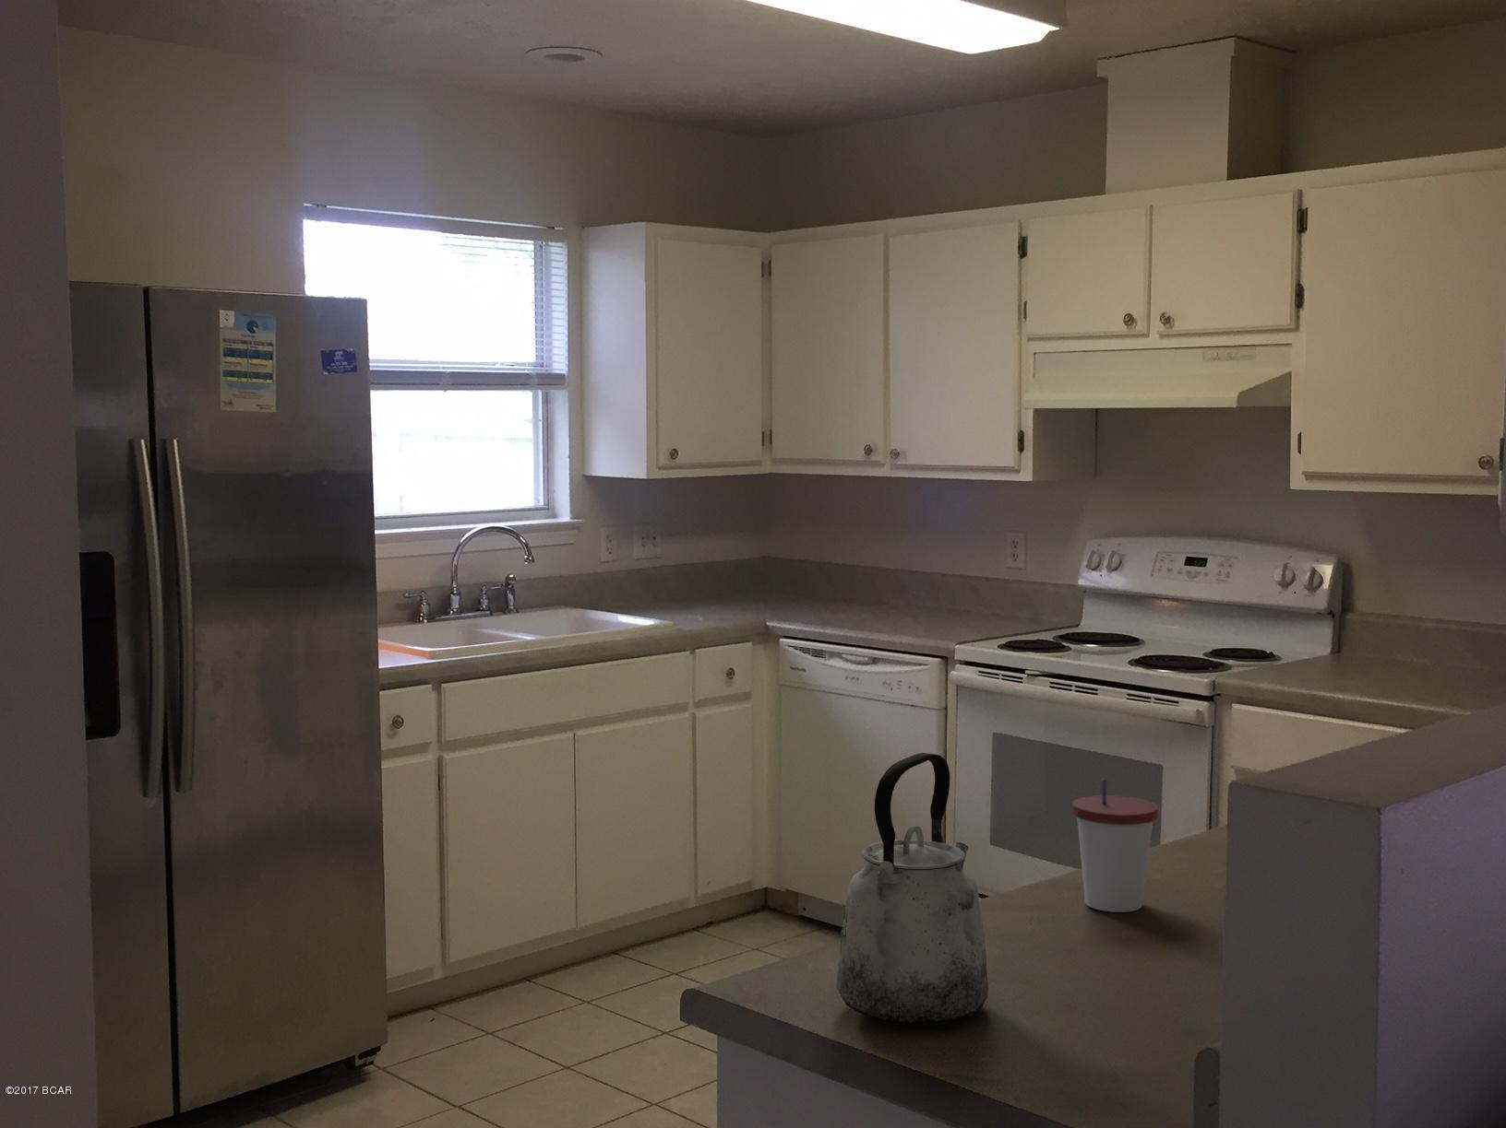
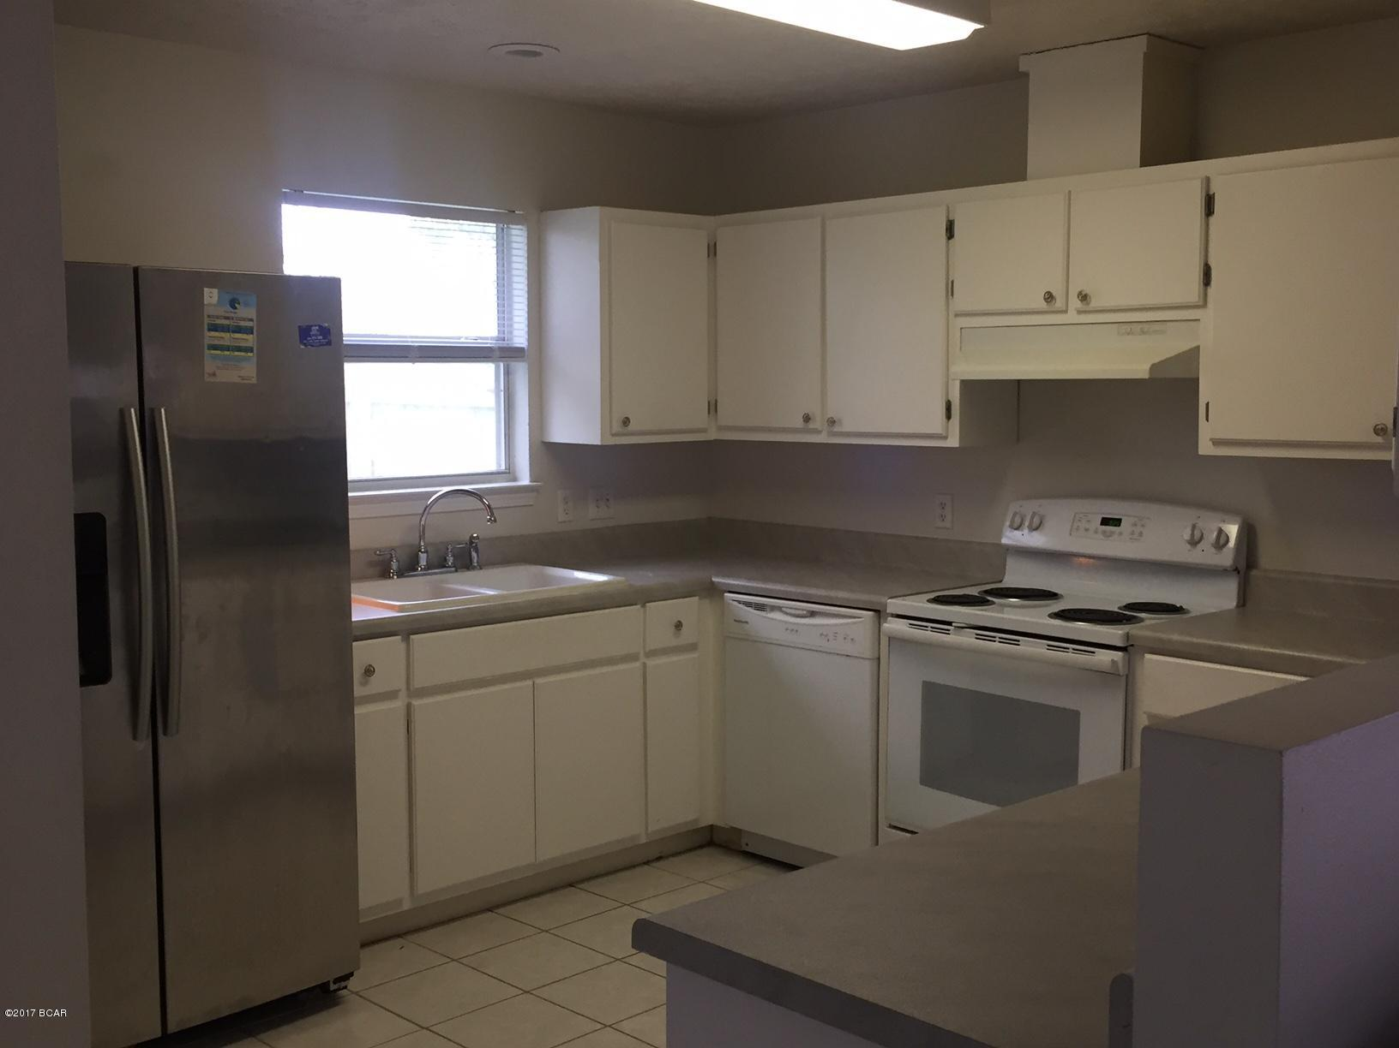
- cup [1071,777,1159,914]
- kettle [836,752,989,1027]
